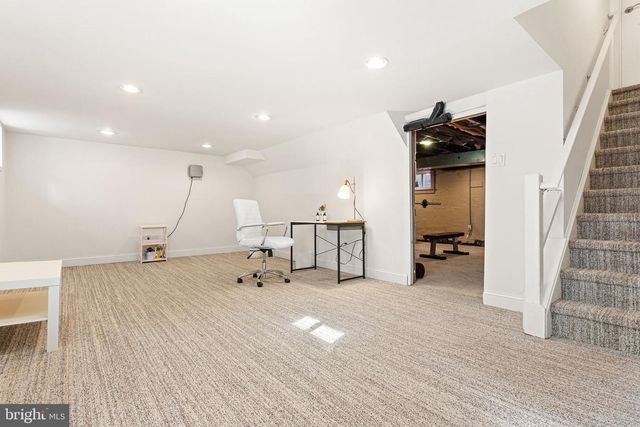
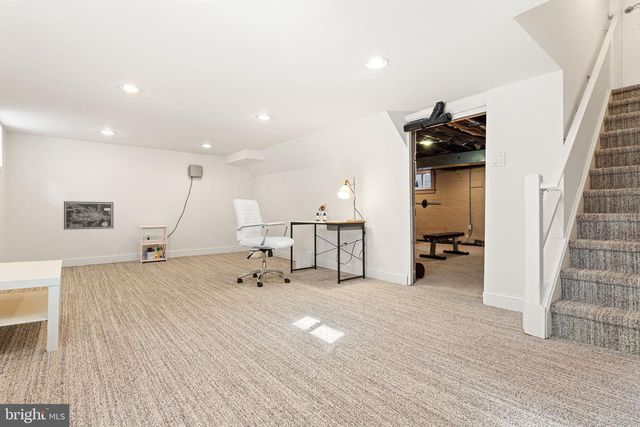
+ wall art [63,200,114,231]
